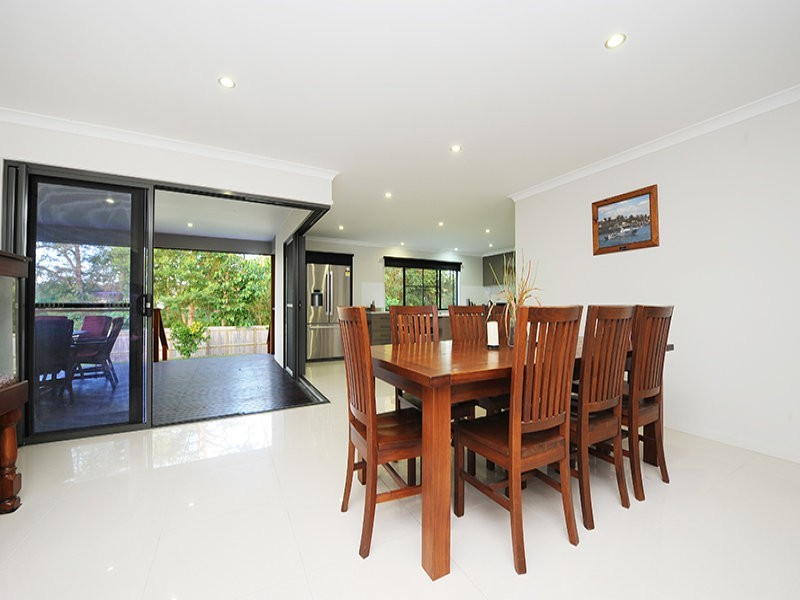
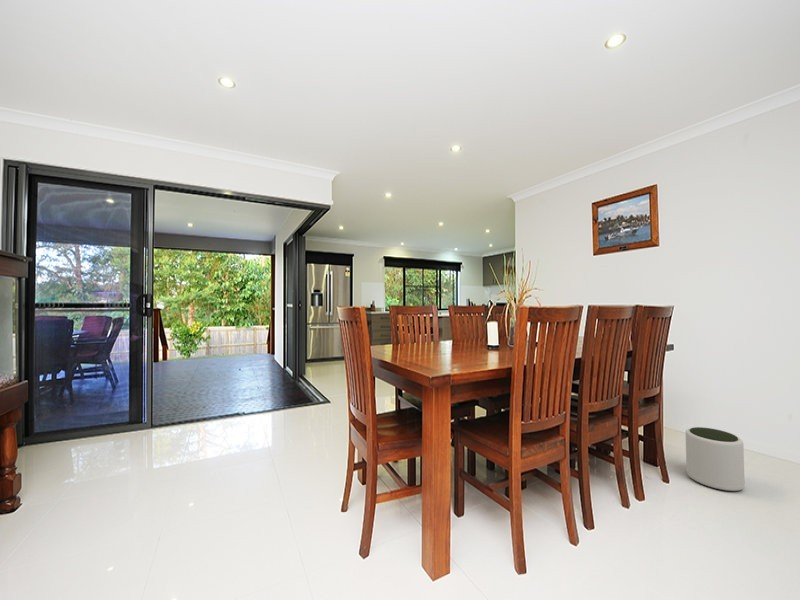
+ plant pot [685,426,746,492]
